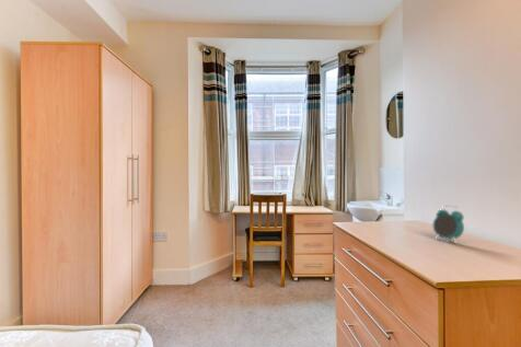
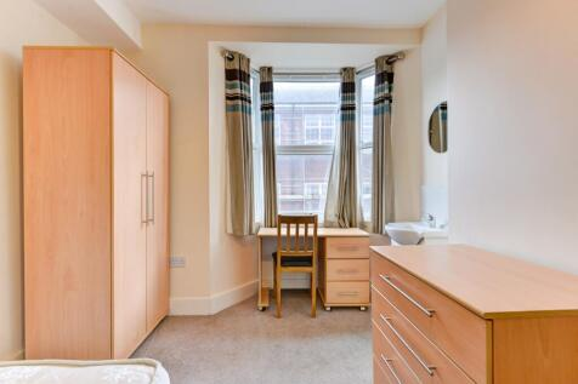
- alarm clock [432,205,465,245]
